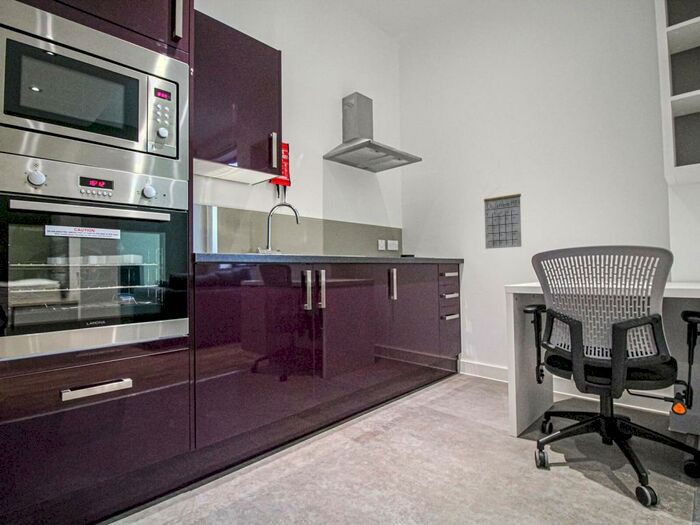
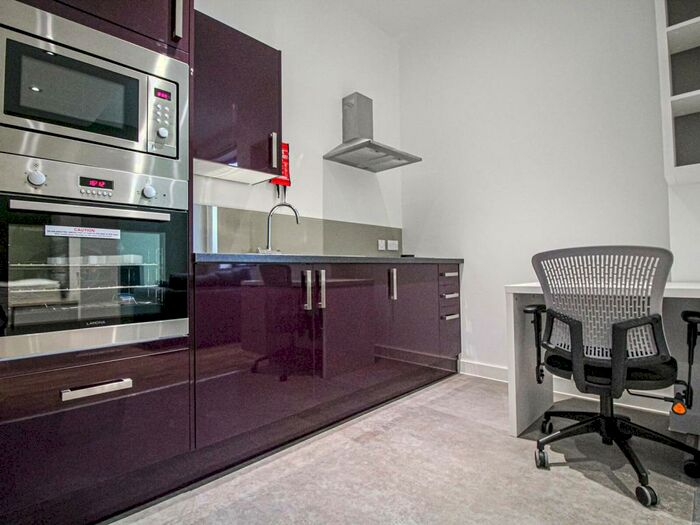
- calendar [483,186,522,250]
